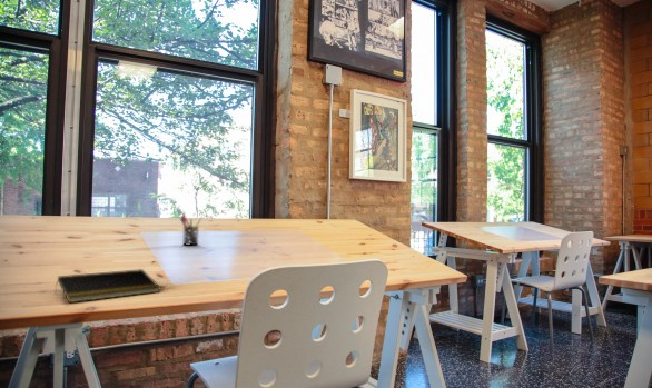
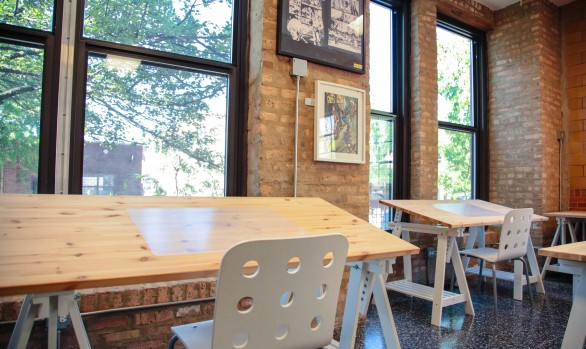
- pen holder [179,212,202,246]
- notepad [53,268,161,304]
